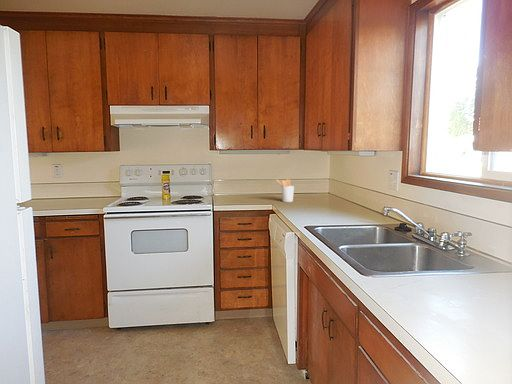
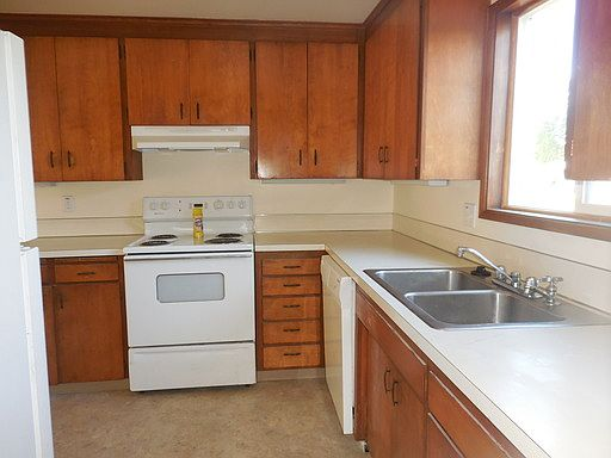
- utensil holder [275,178,295,203]
